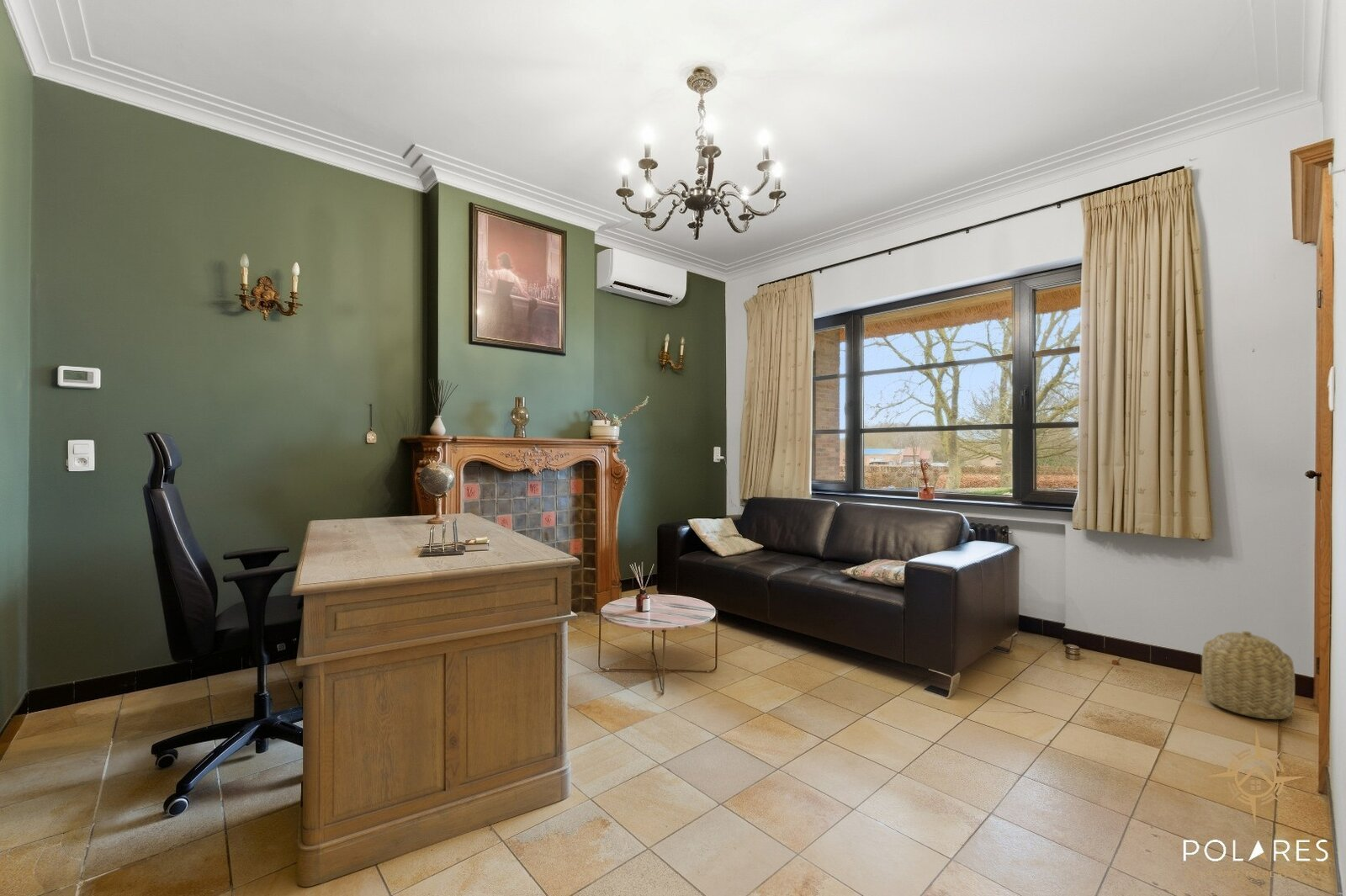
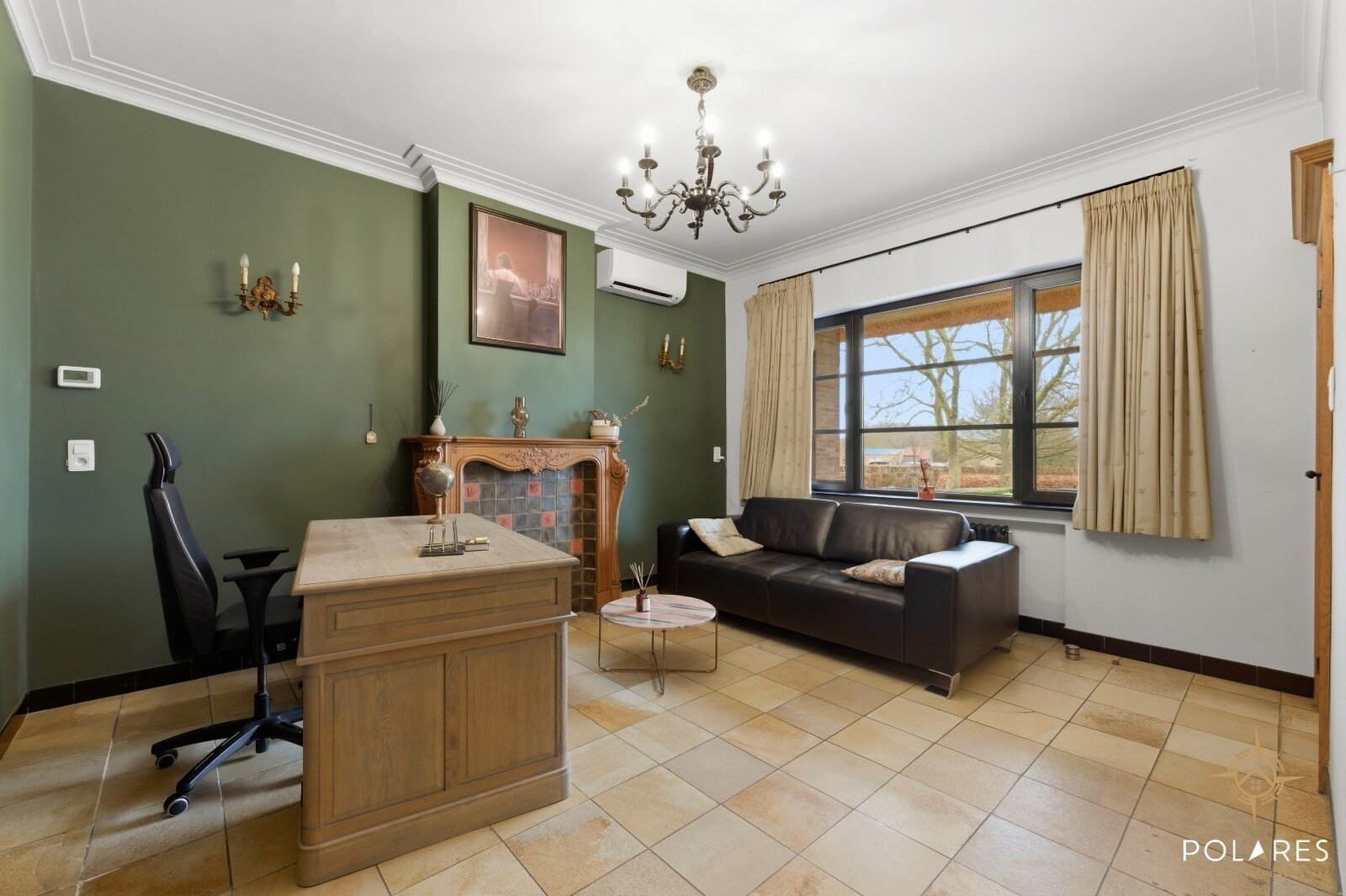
- basket [1201,630,1296,720]
